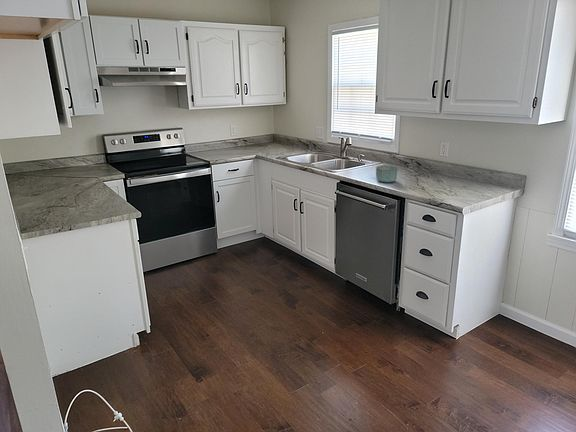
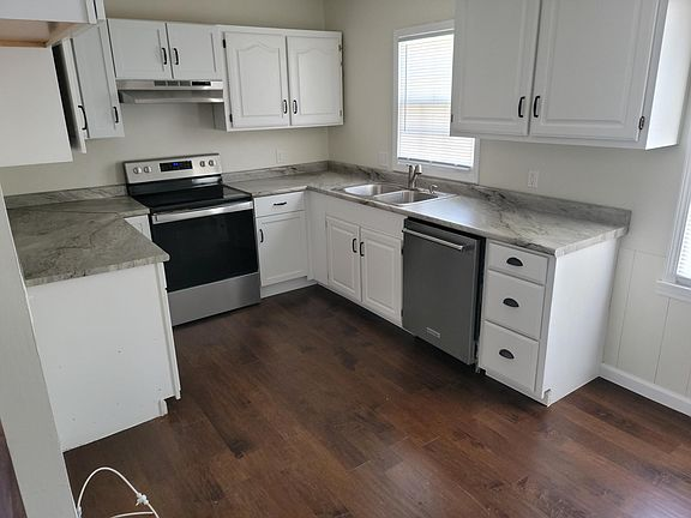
- bowl [375,164,399,183]
